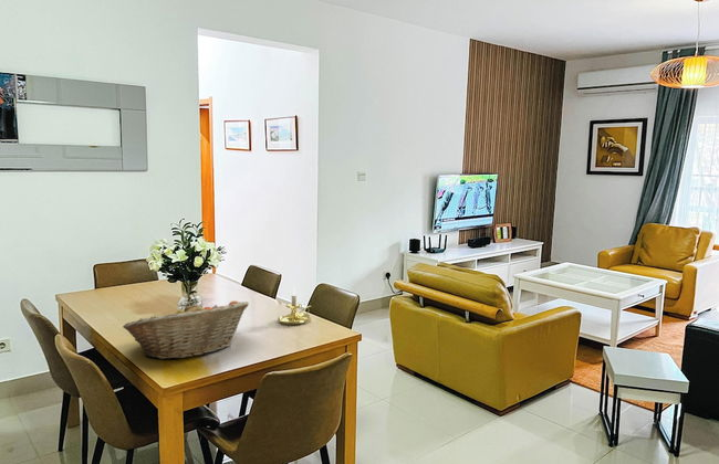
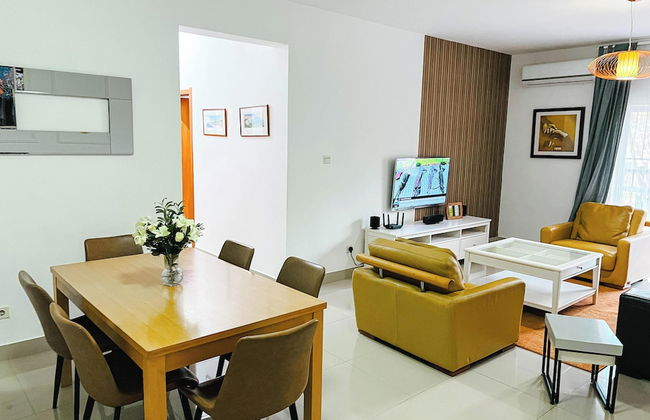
- fruit basket [122,299,250,360]
- candle holder [277,286,312,326]
